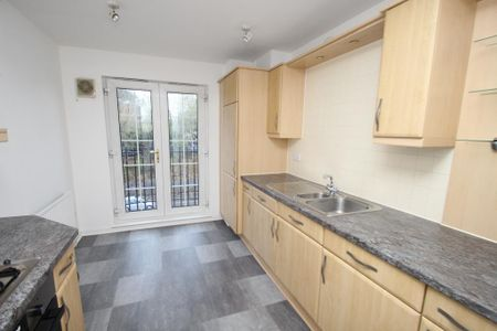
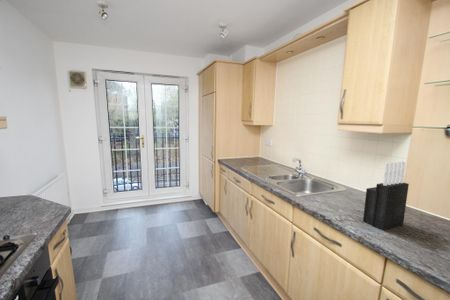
+ knife block [362,160,410,231]
